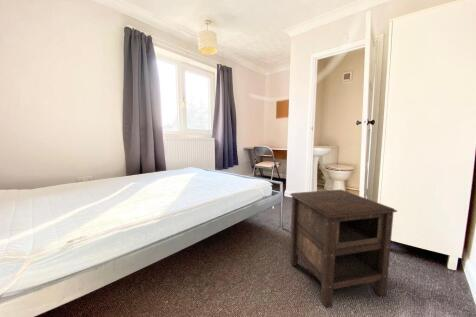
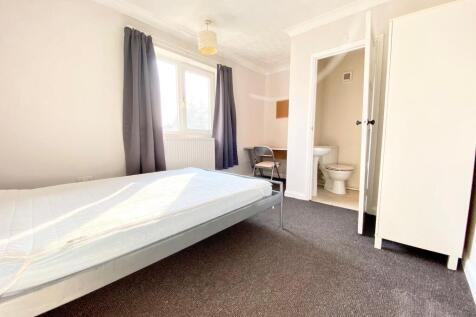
- nightstand [289,189,398,309]
